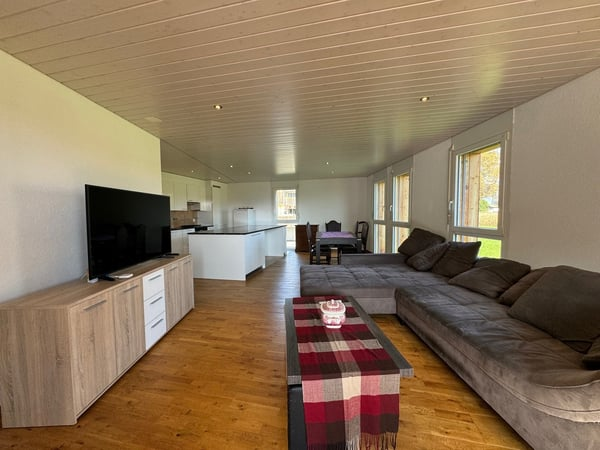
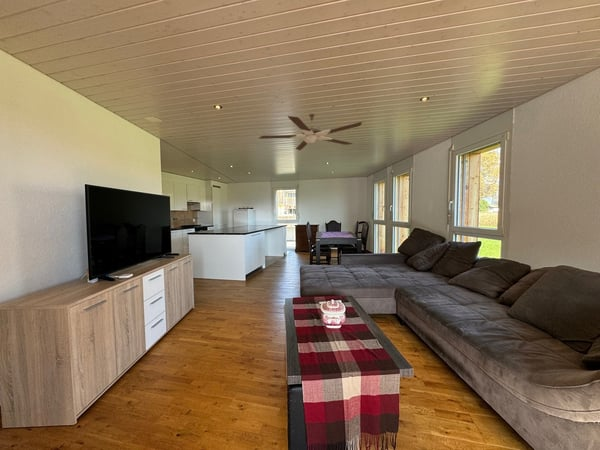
+ ceiling fan [258,113,363,151]
